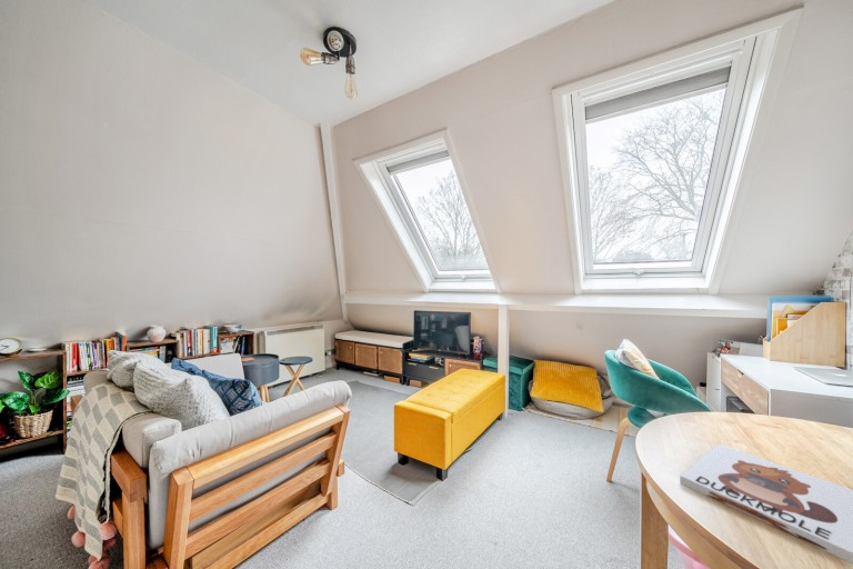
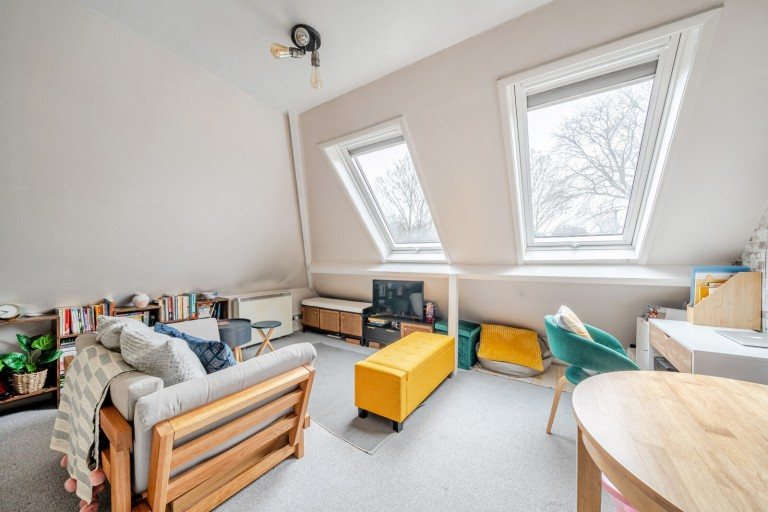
- board game [679,442,853,565]
